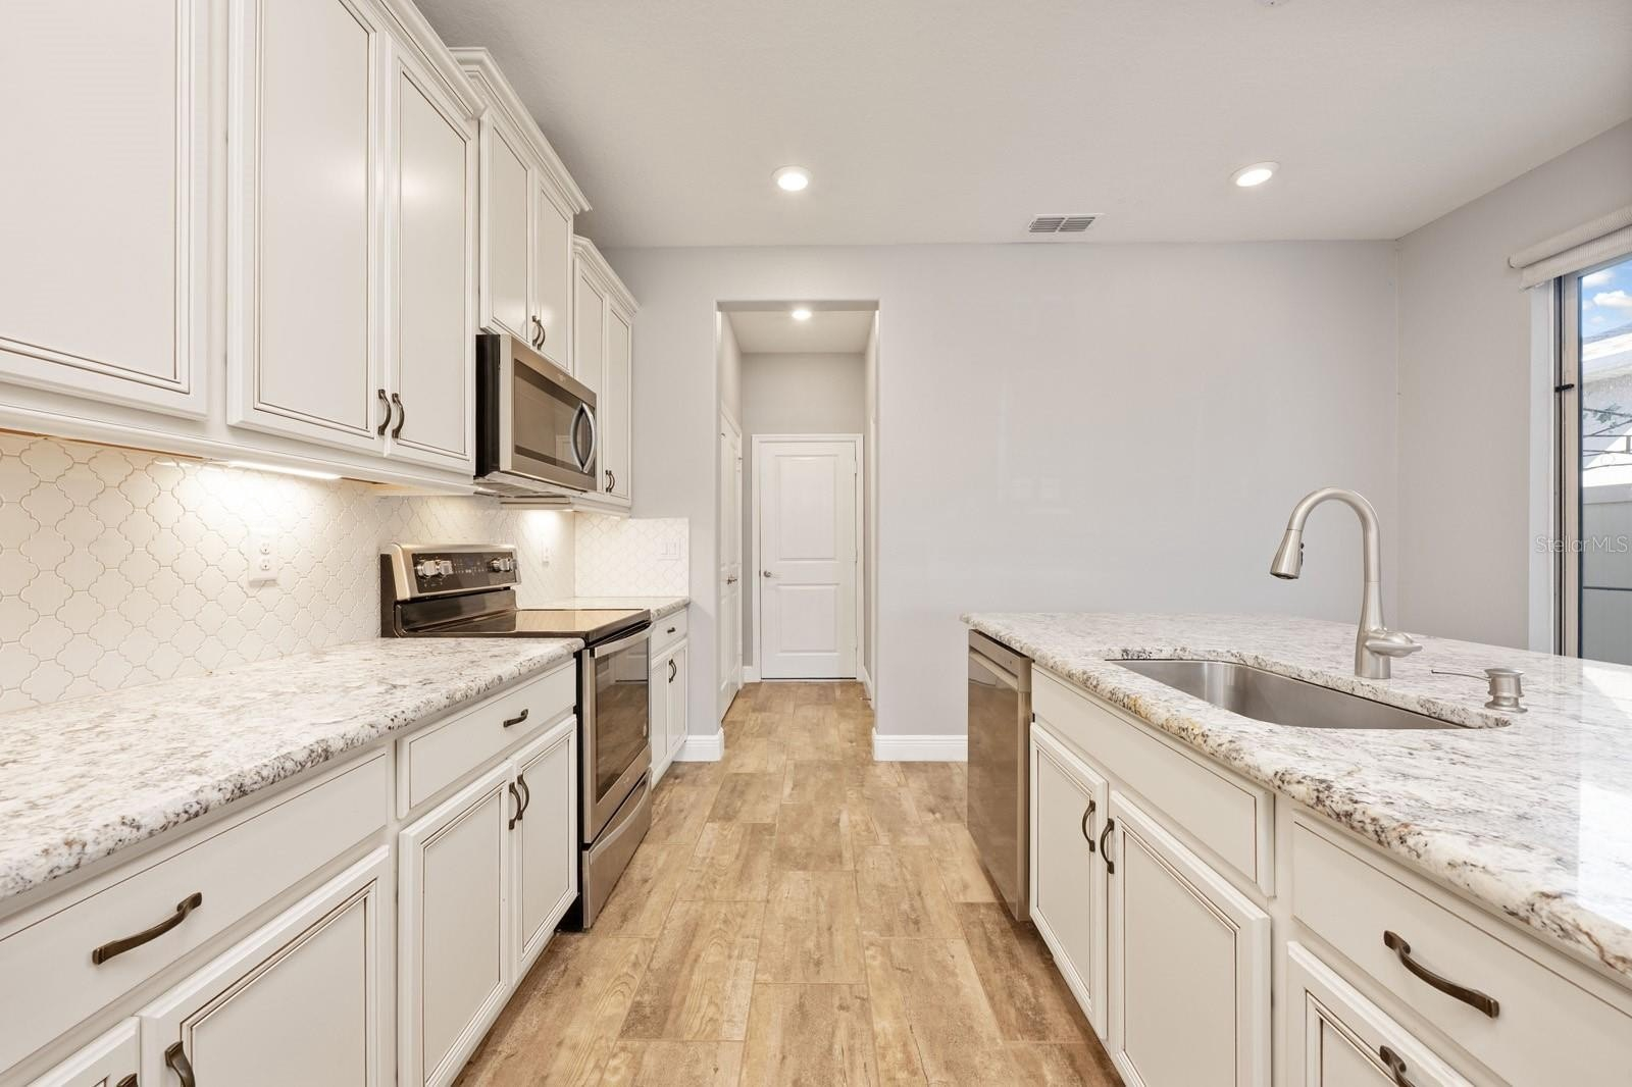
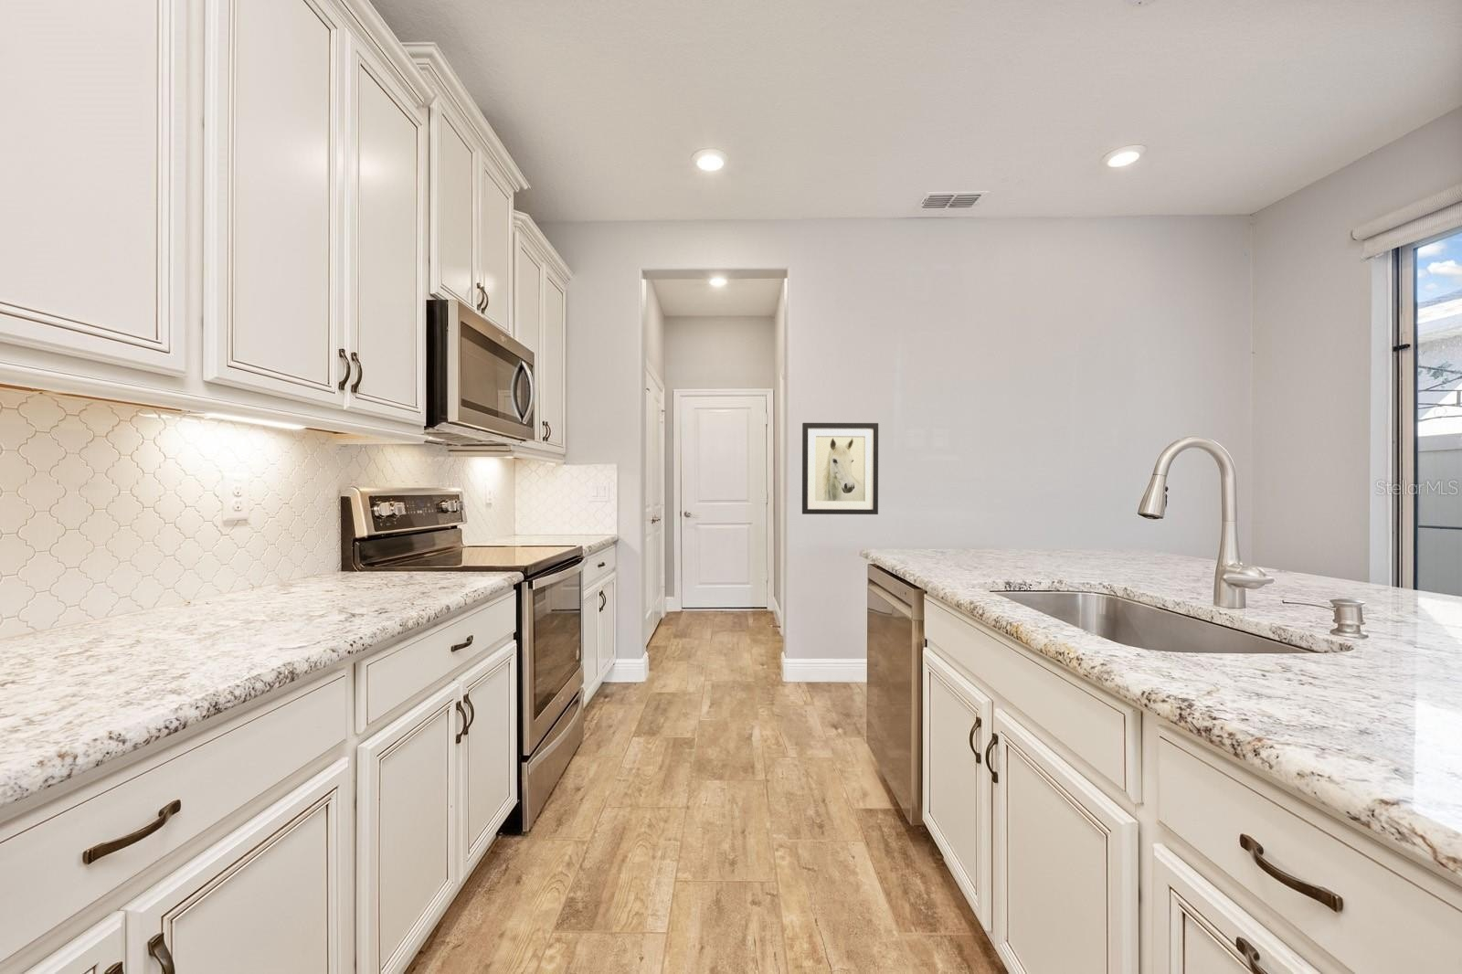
+ wall art [801,422,879,515]
